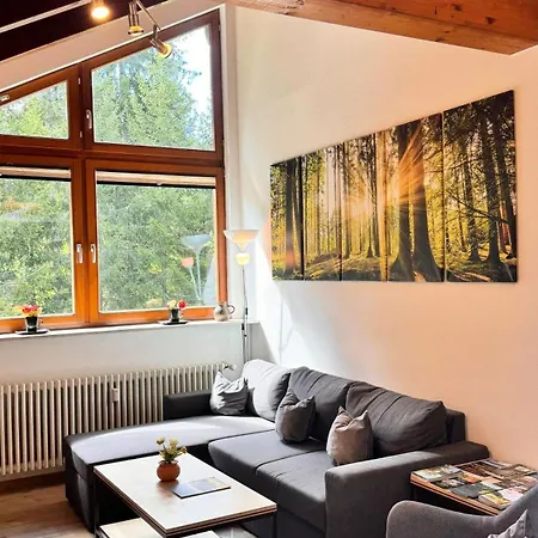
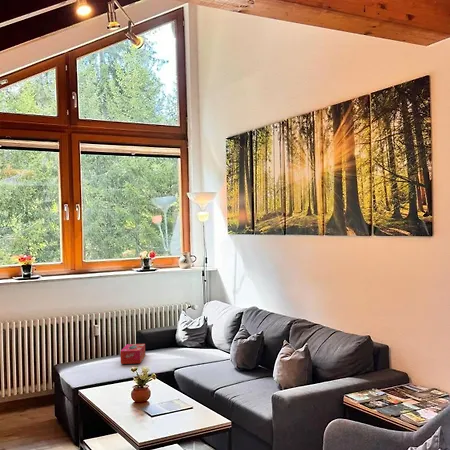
+ tissue box [119,343,146,365]
